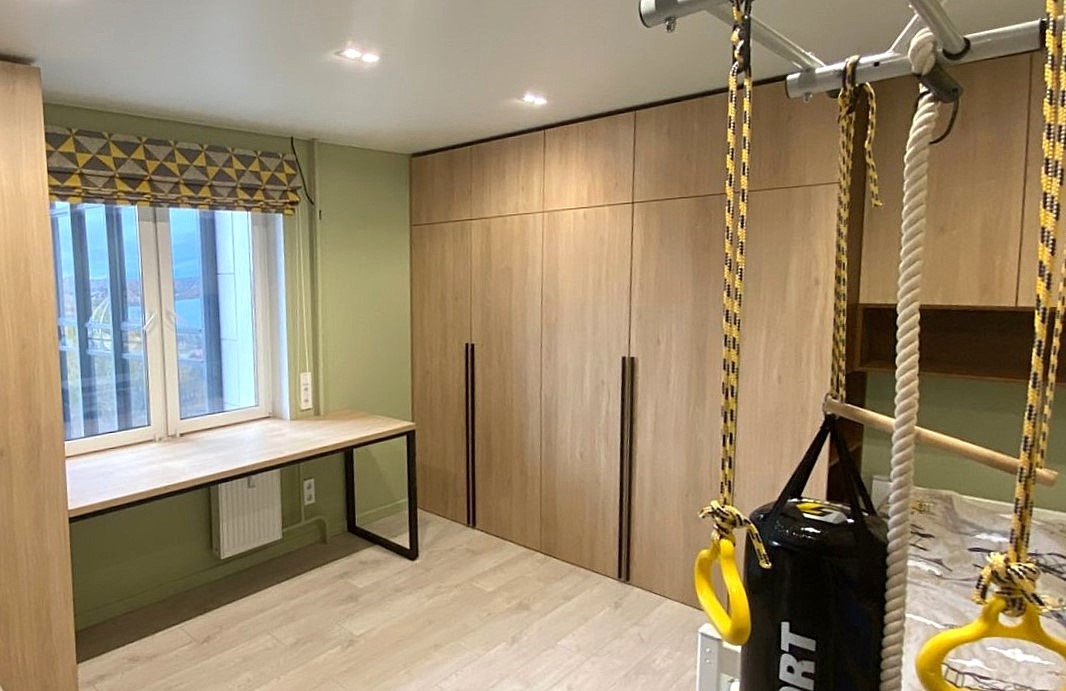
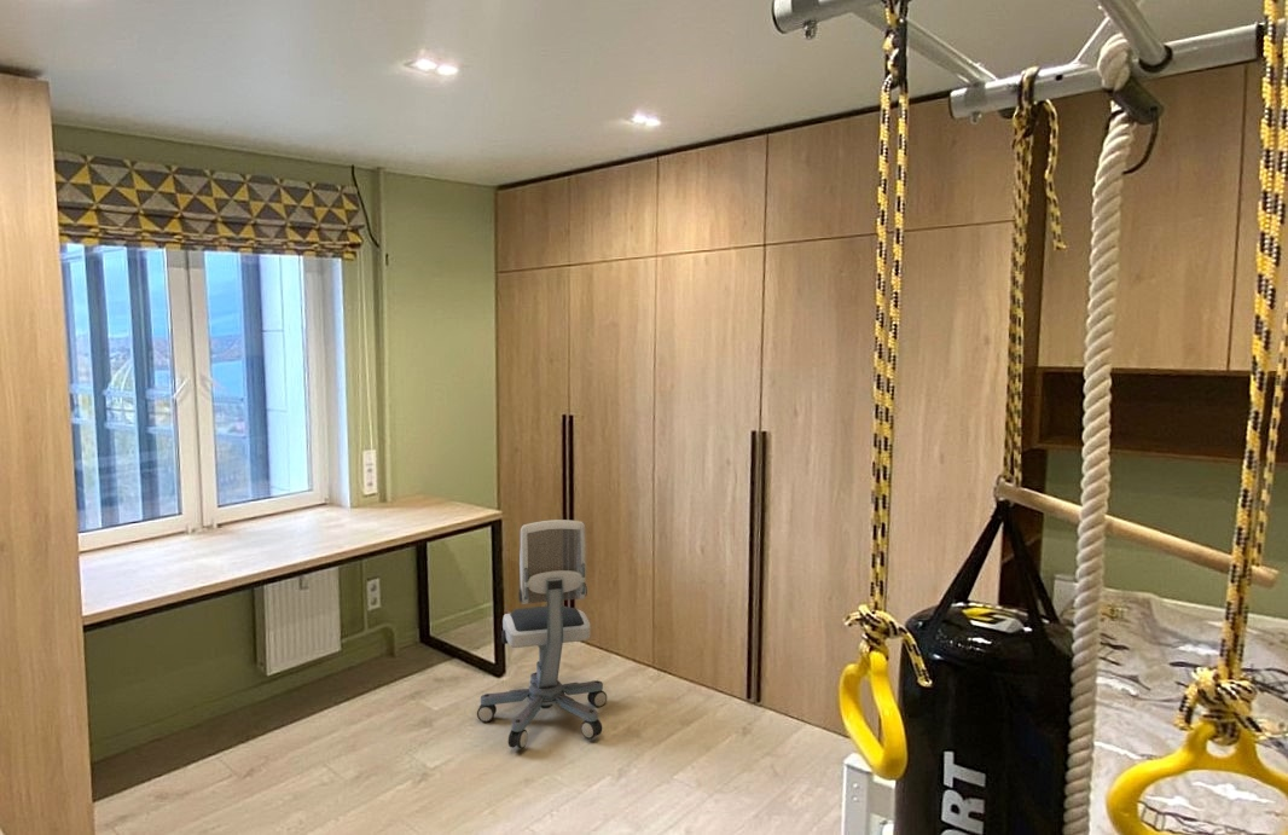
+ office chair [476,518,608,750]
